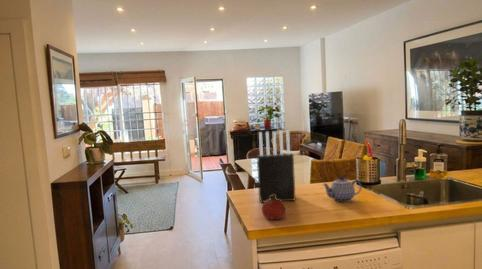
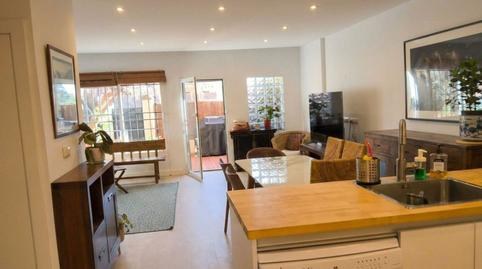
- teapot [321,175,362,203]
- knife block [256,130,296,204]
- fruit [261,195,287,220]
